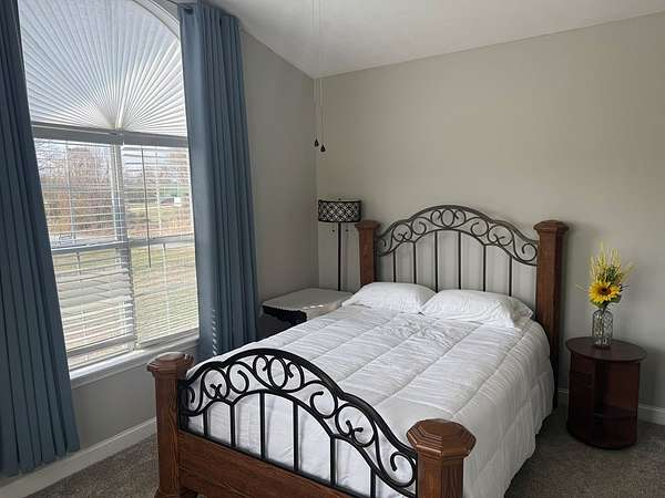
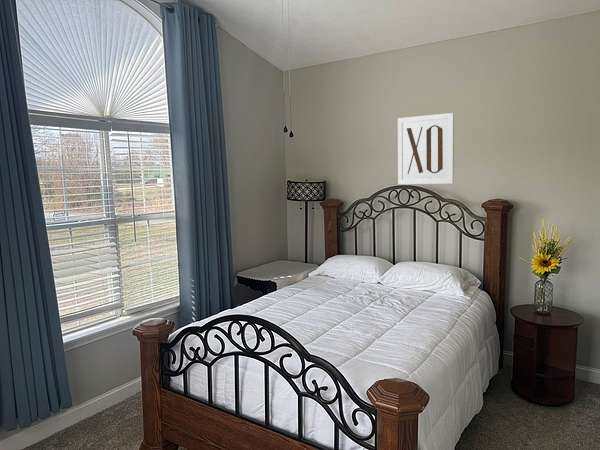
+ wall art [397,112,455,185]
